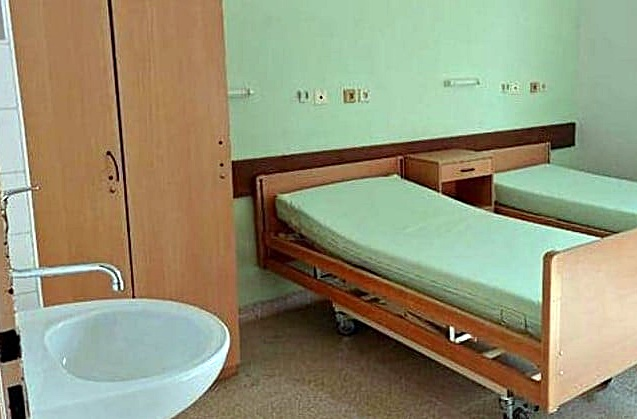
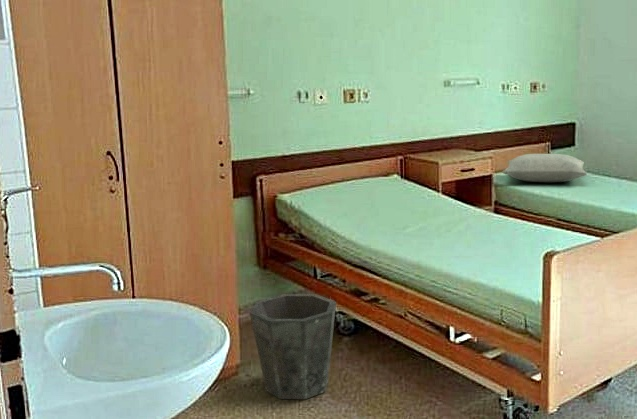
+ pillow [502,153,588,183]
+ waste bin [248,293,337,400]
